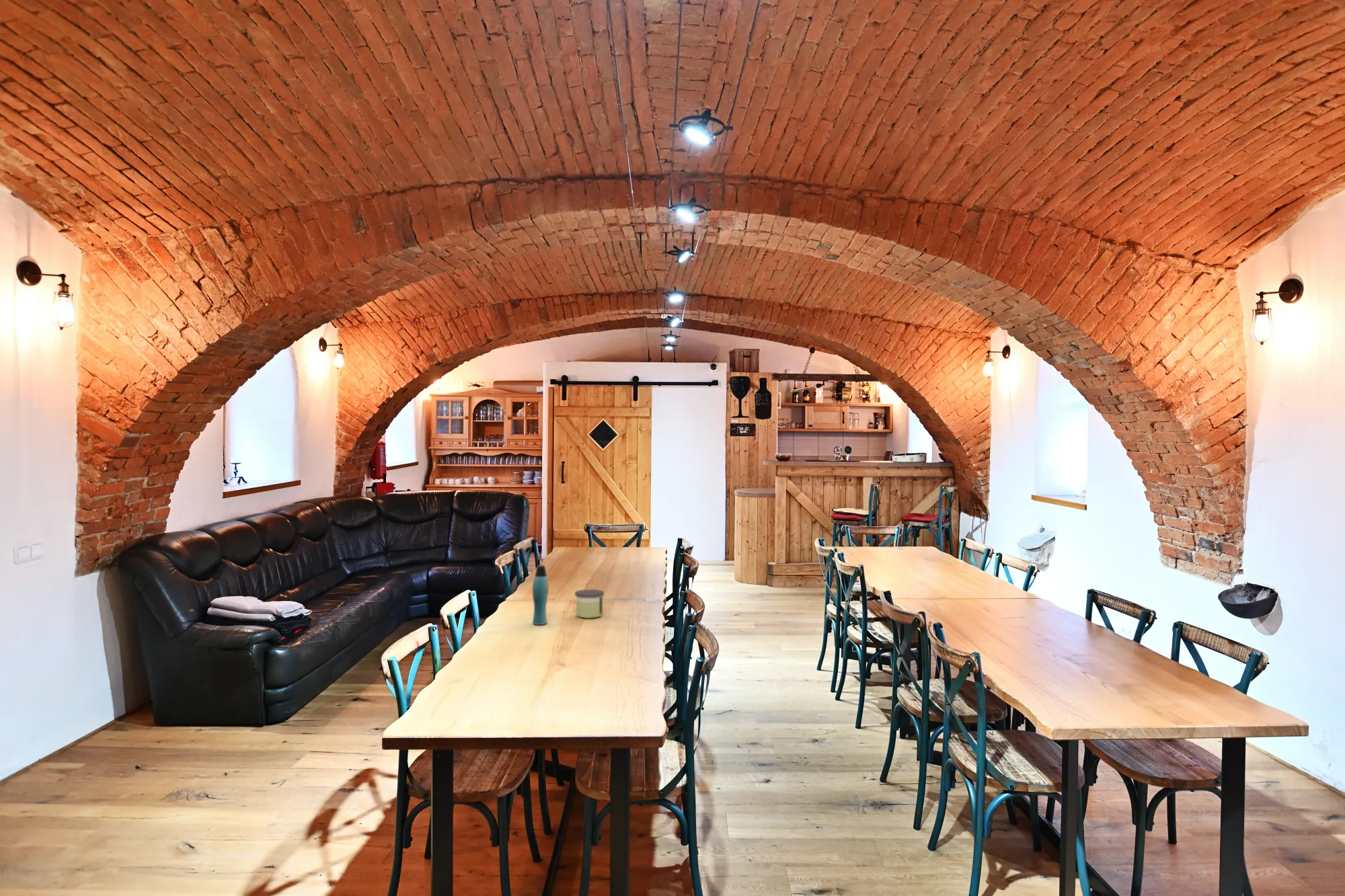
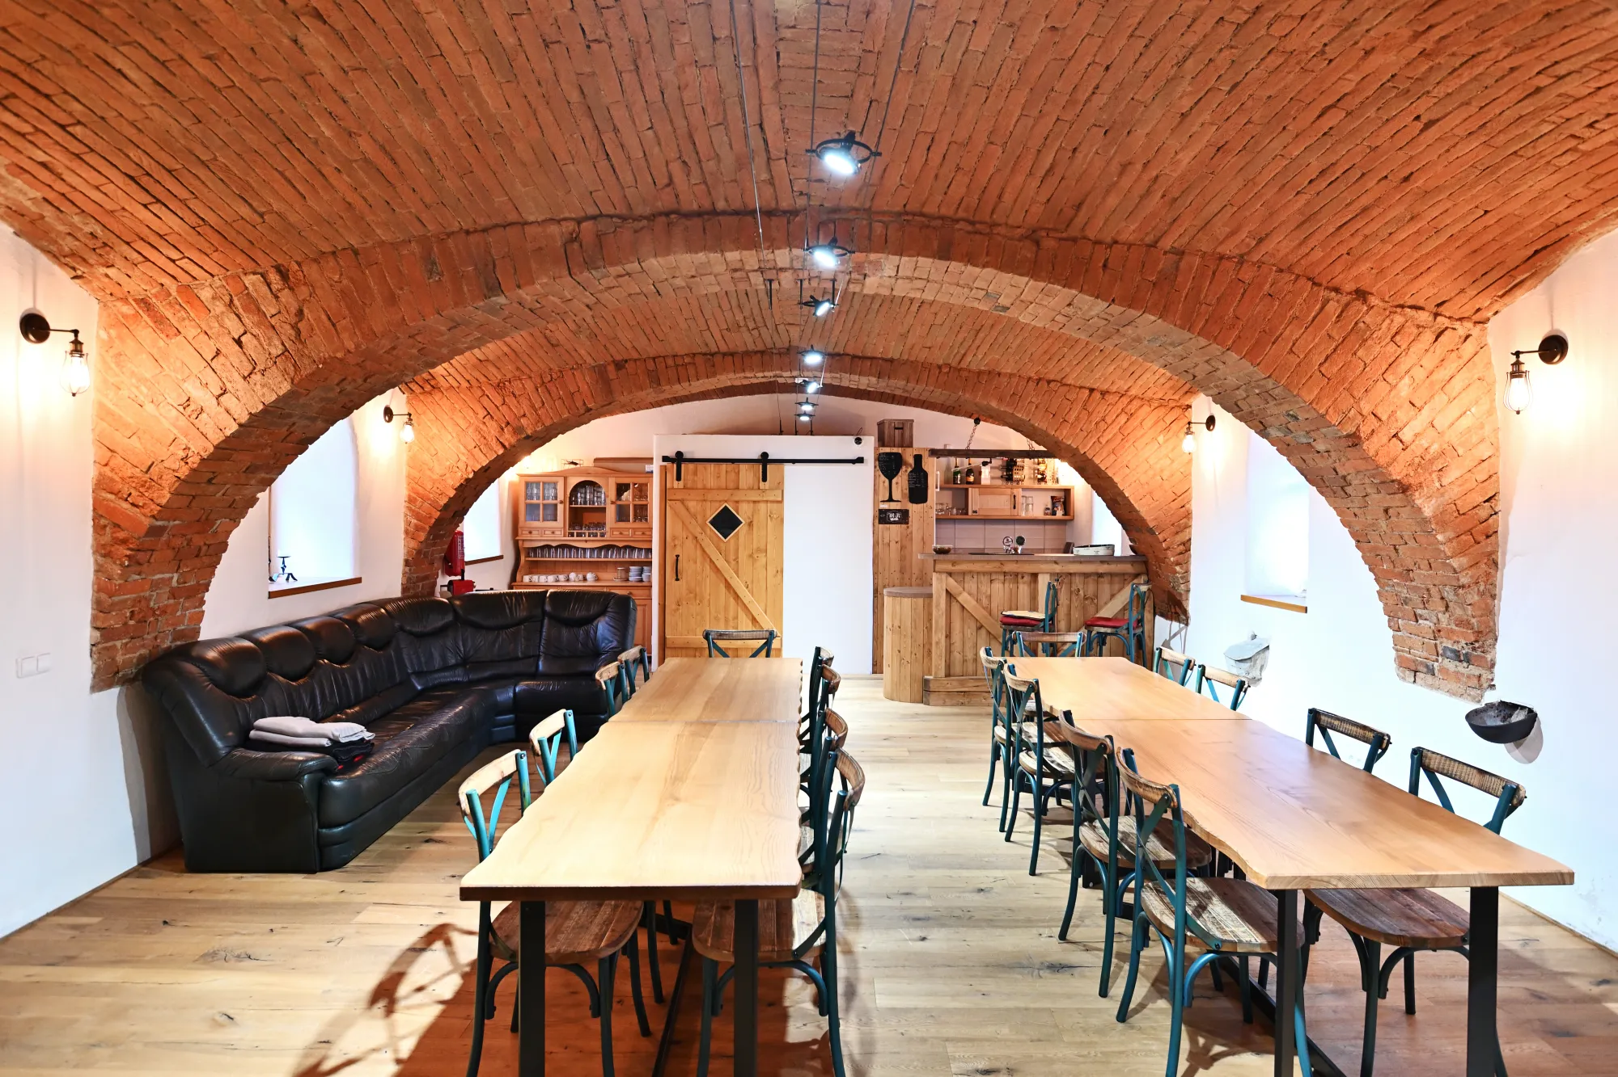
- candle [574,589,605,619]
- bottle [532,565,549,626]
